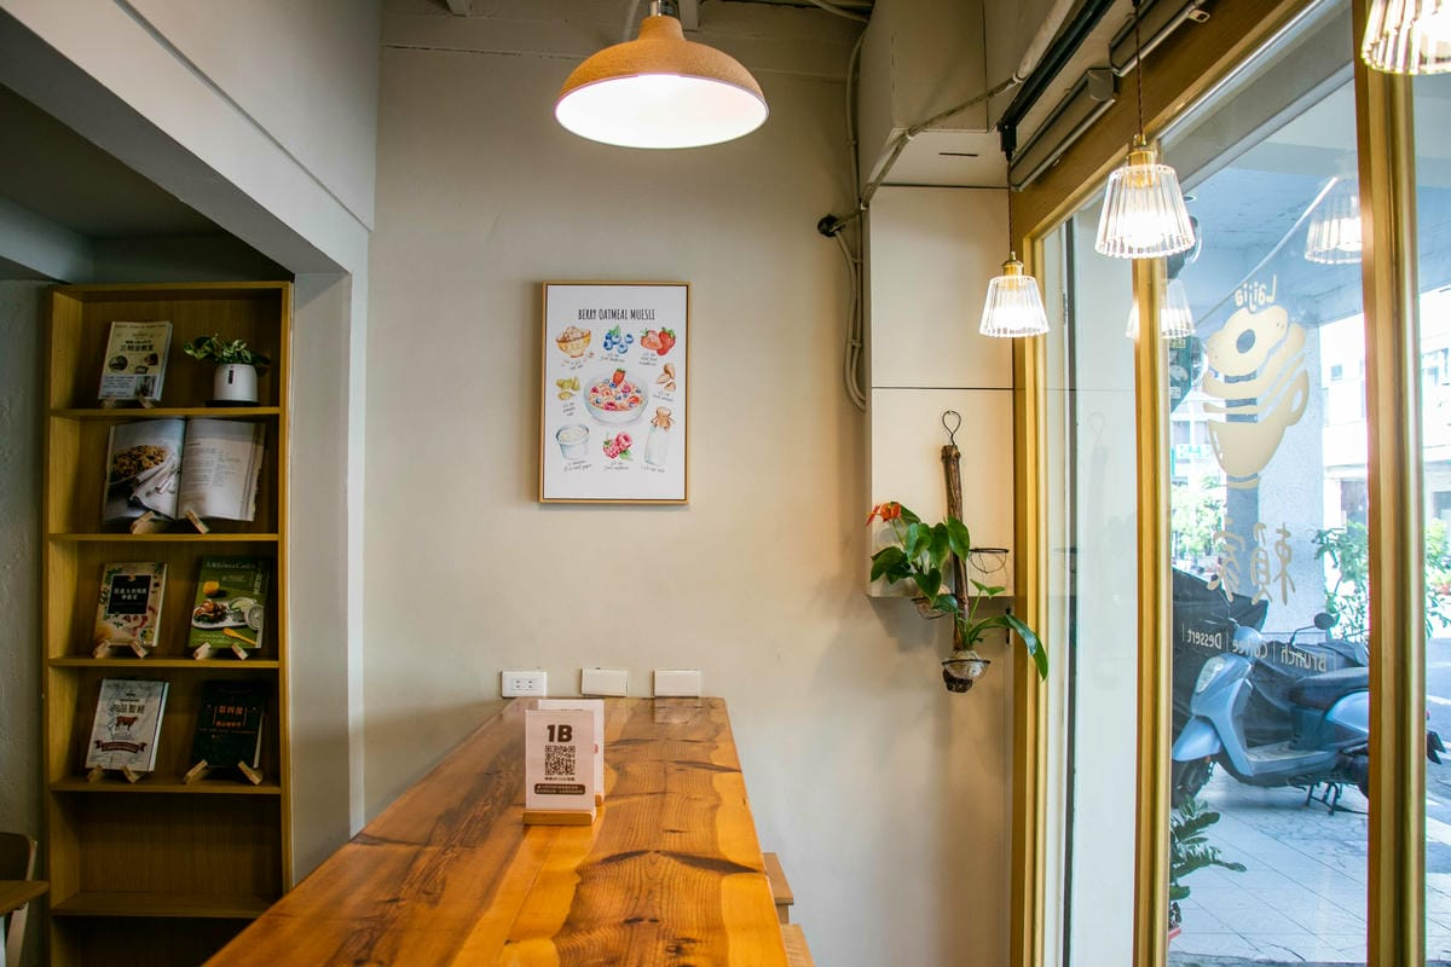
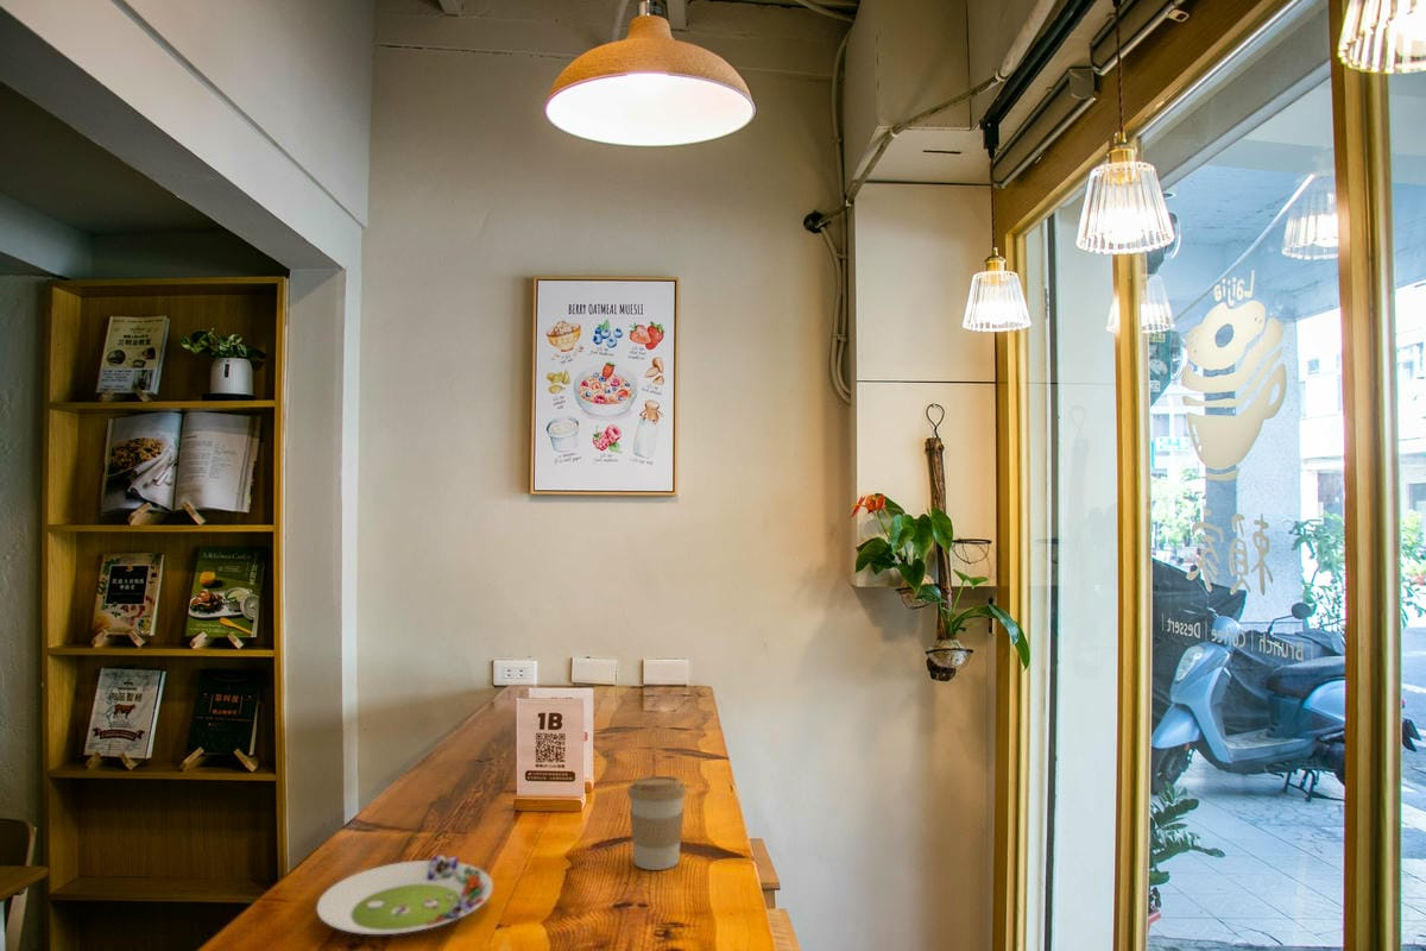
+ salad plate [316,854,493,936]
+ coffee cup [626,775,688,871]
